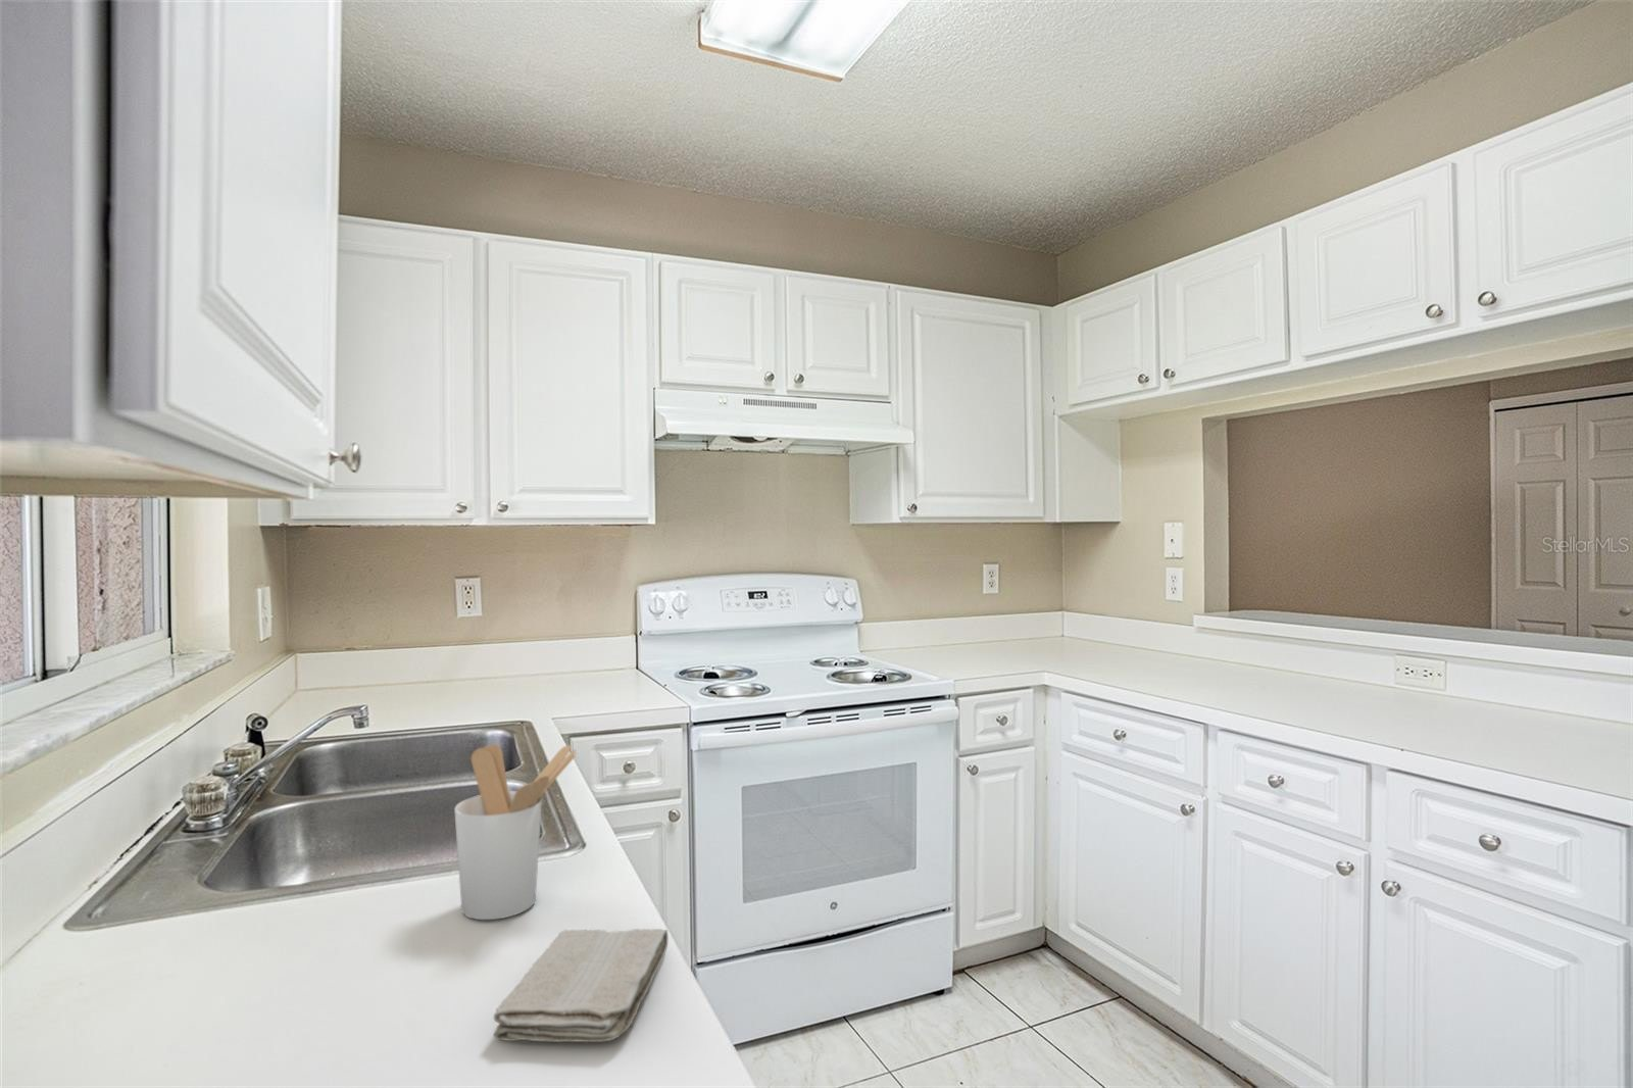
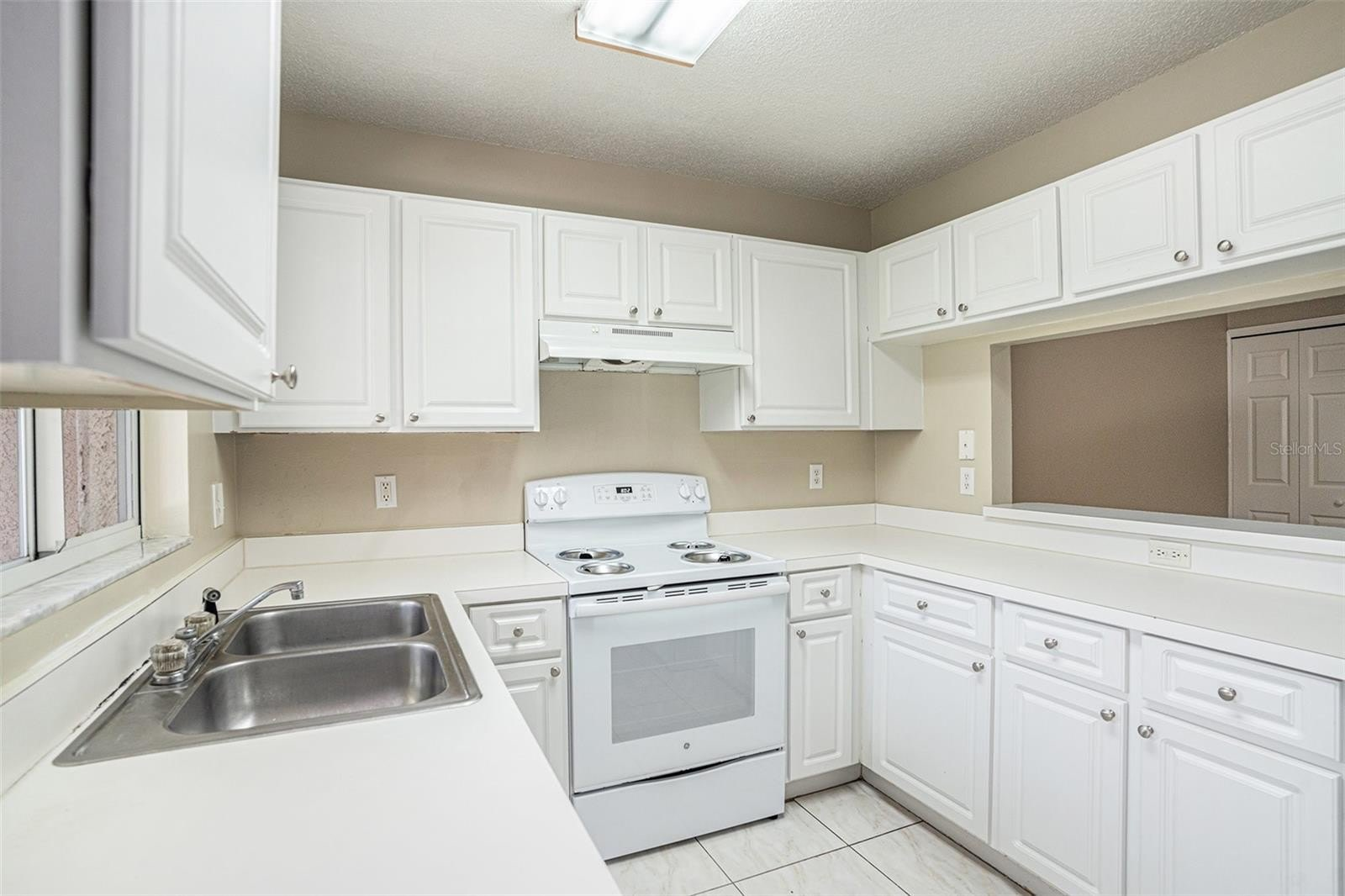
- utensil holder [453,743,578,920]
- washcloth [493,928,669,1043]
